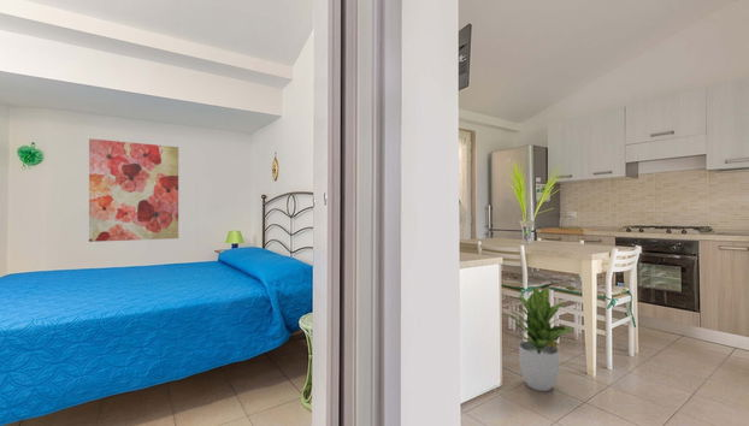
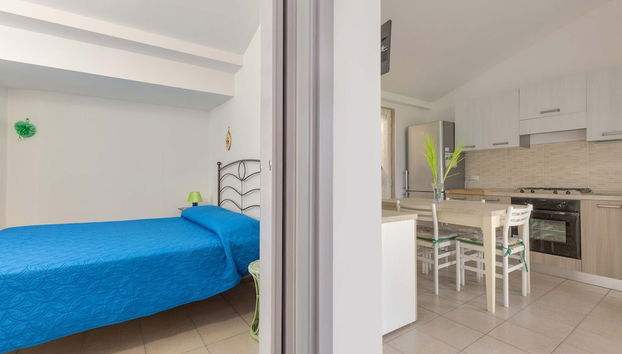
- potted plant [507,286,576,392]
- wall art [88,137,179,243]
